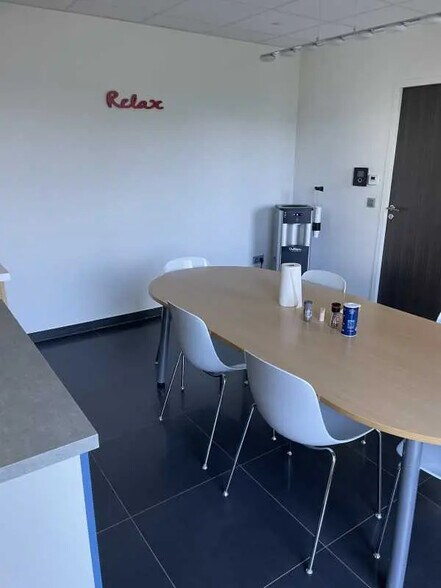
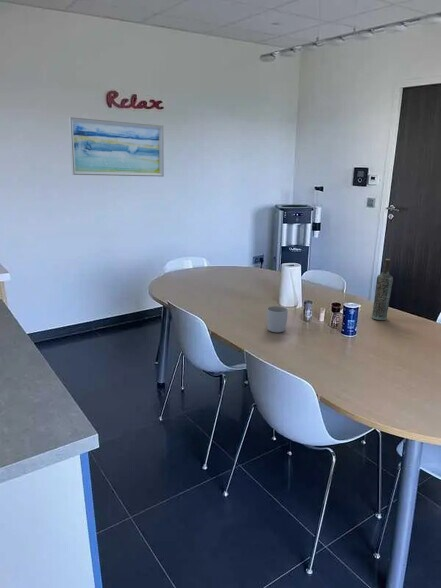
+ wall art [68,116,165,178]
+ bottle [371,258,394,321]
+ mug [266,305,289,333]
